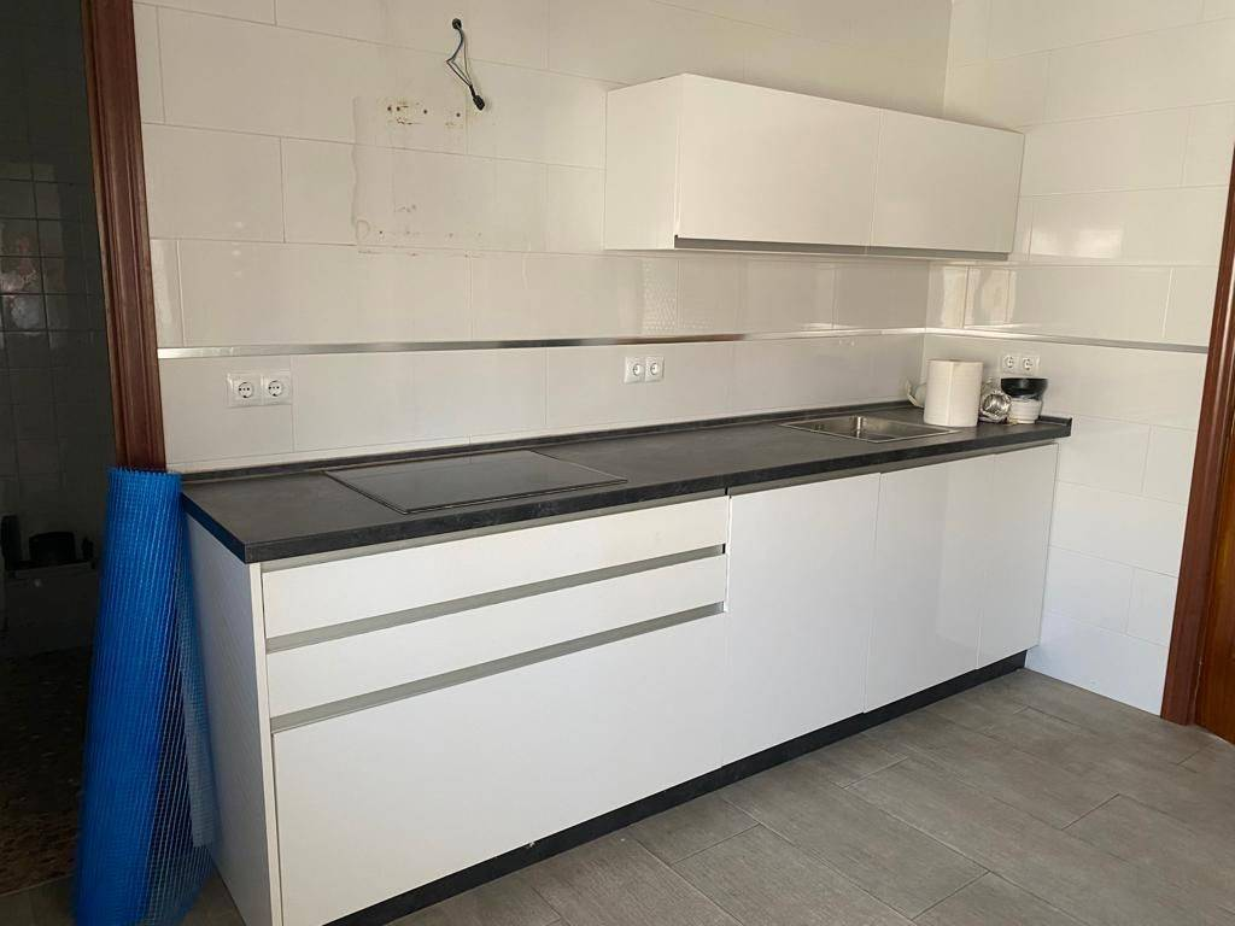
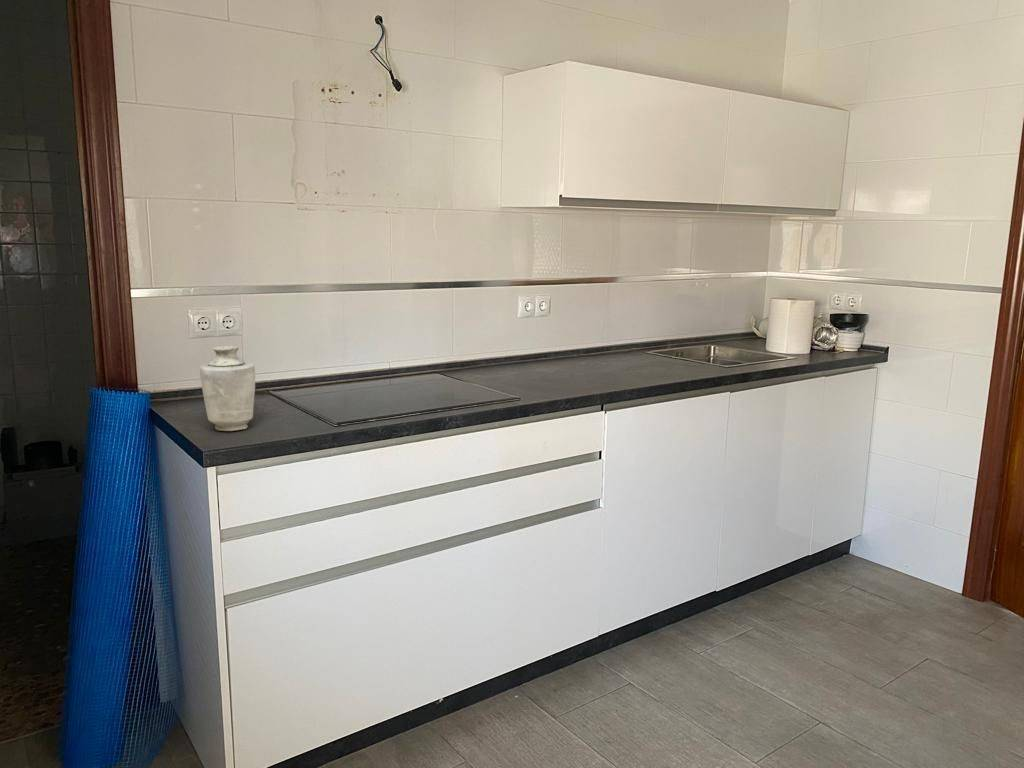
+ vase [199,345,256,432]
